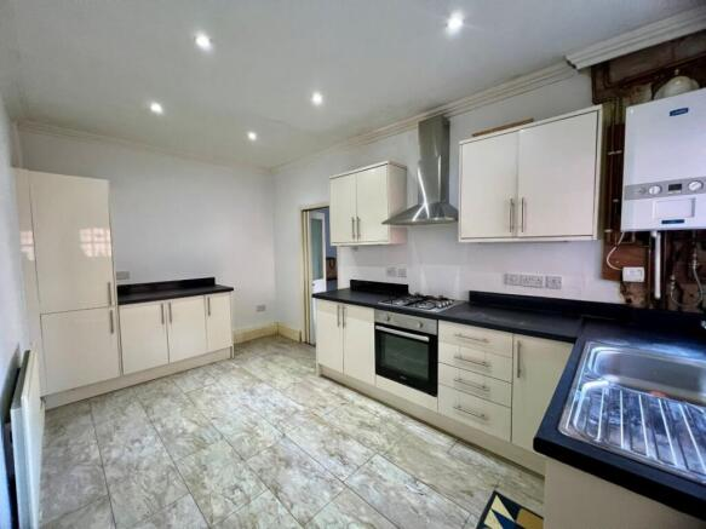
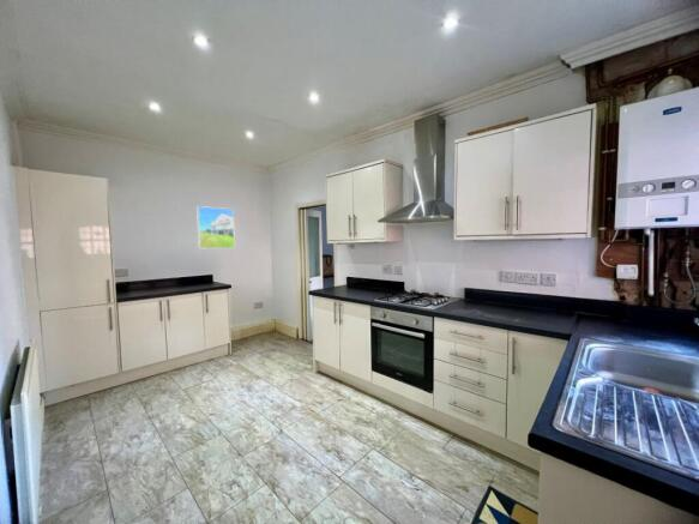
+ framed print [195,205,236,249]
